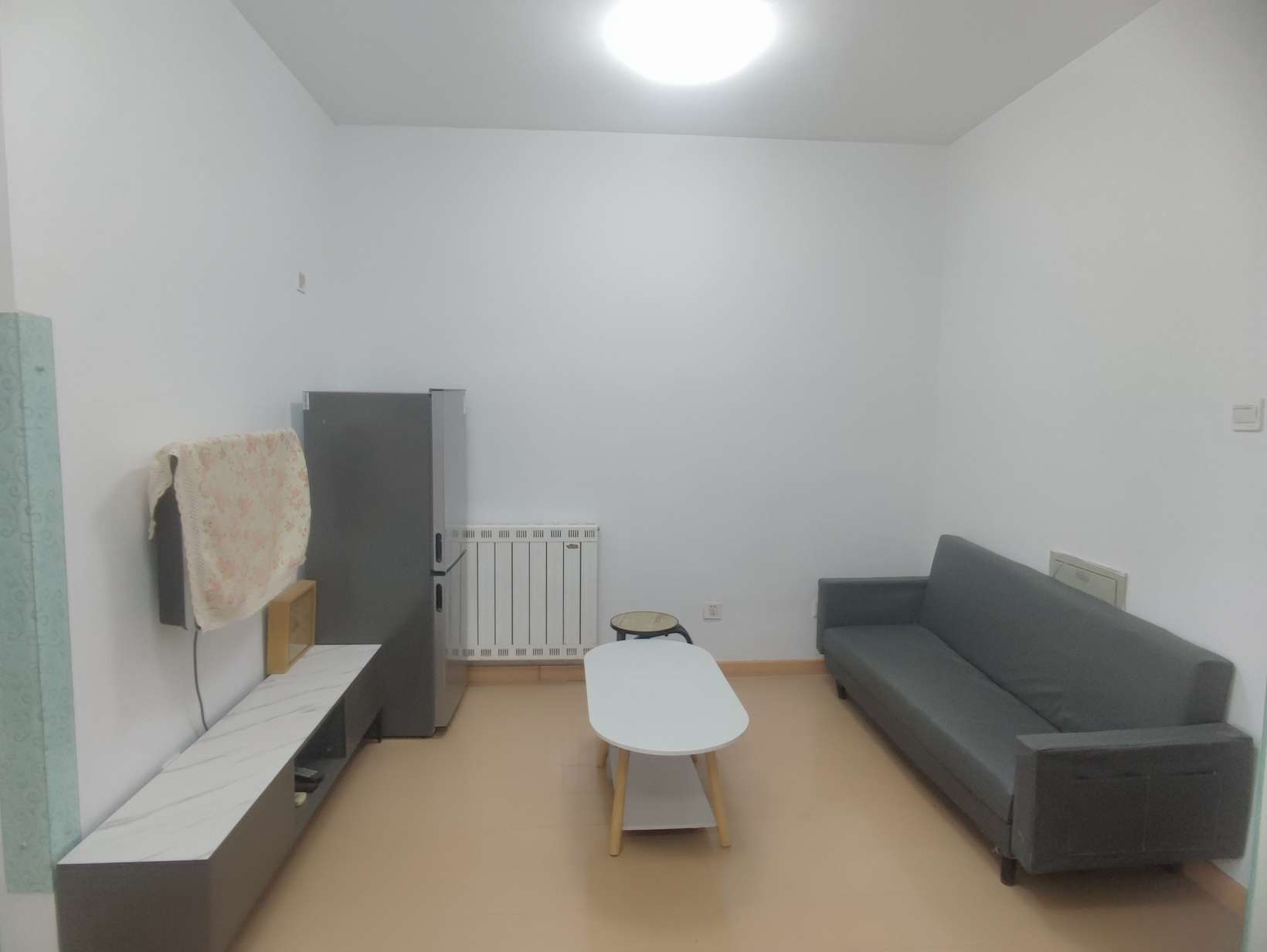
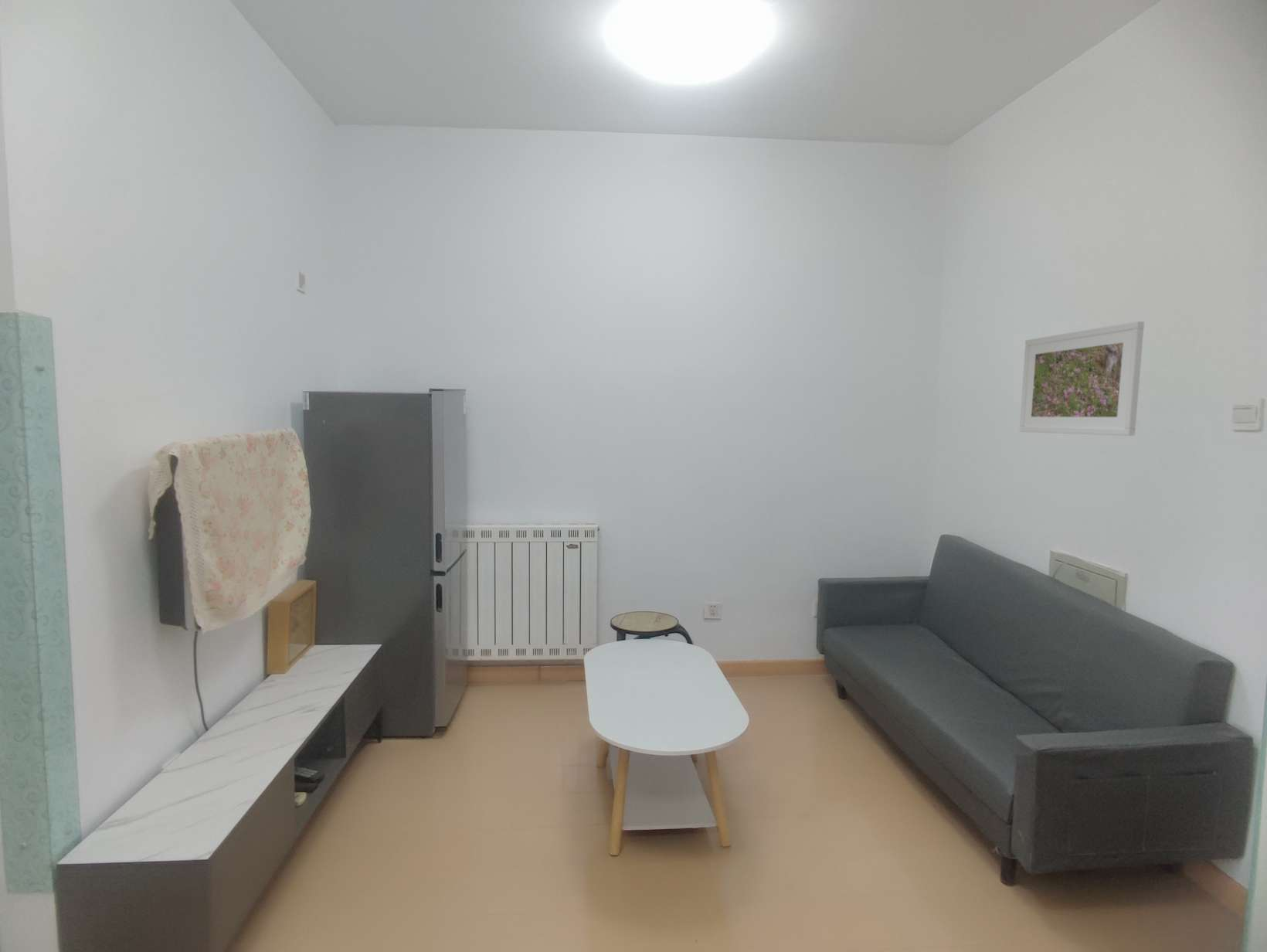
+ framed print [1018,321,1145,437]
